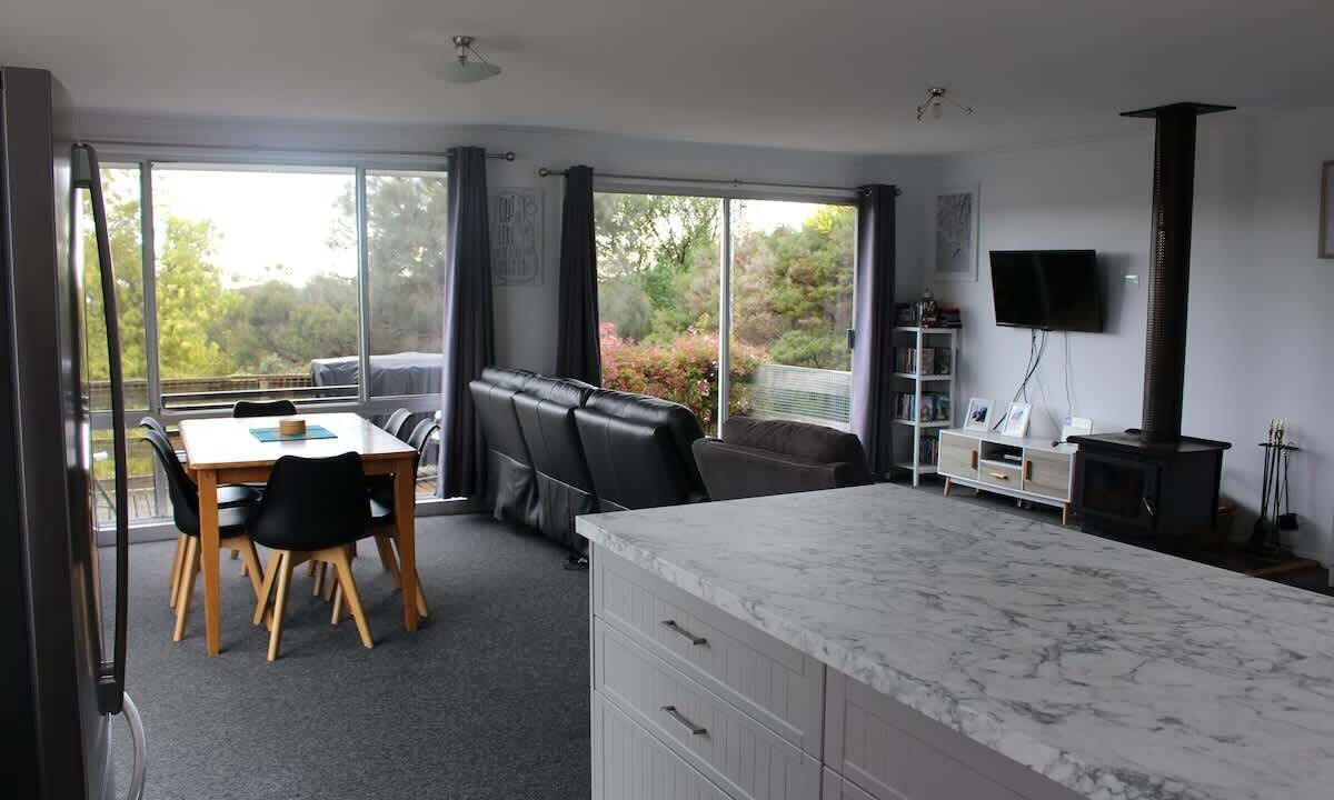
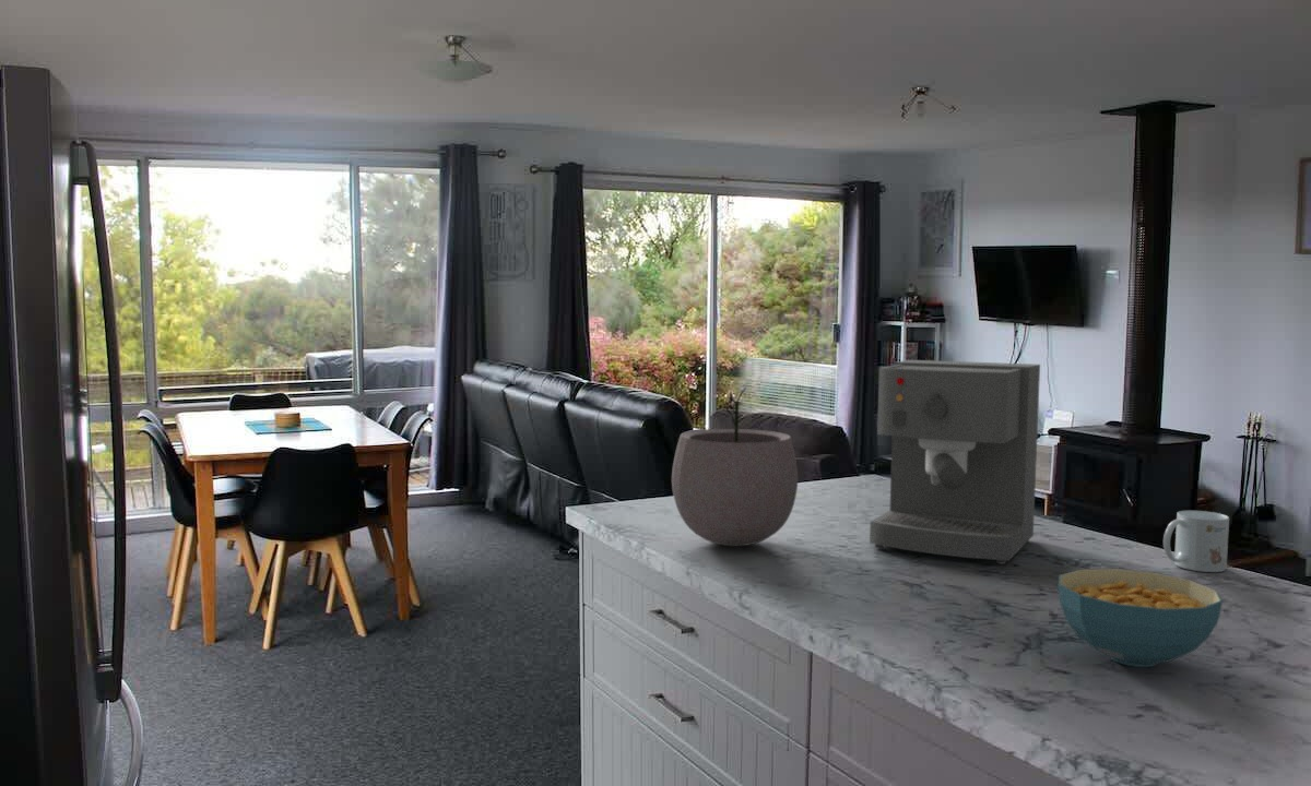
+ coffee maker [869,359,1041,565]
+ plant pot [671,386,799,547]
+ cereal bowl [1058,568,1224,668]
+ mug [1162,510,1230,573]
